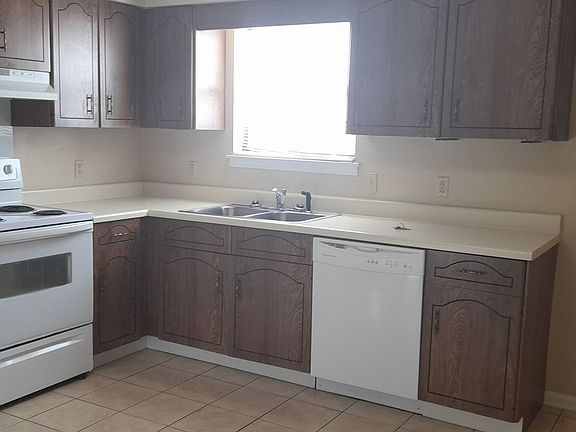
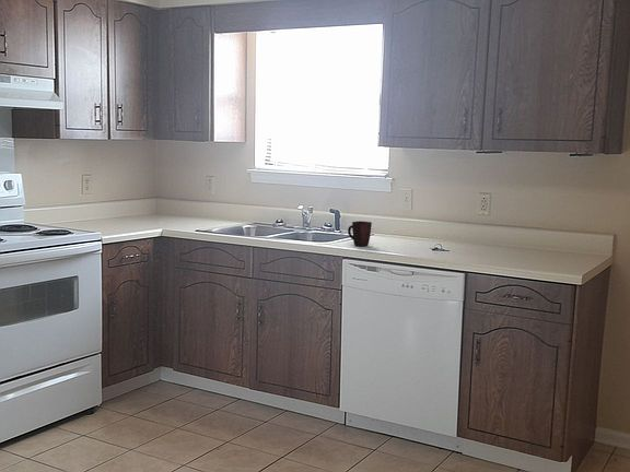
+ mug [347,220,373,247]
